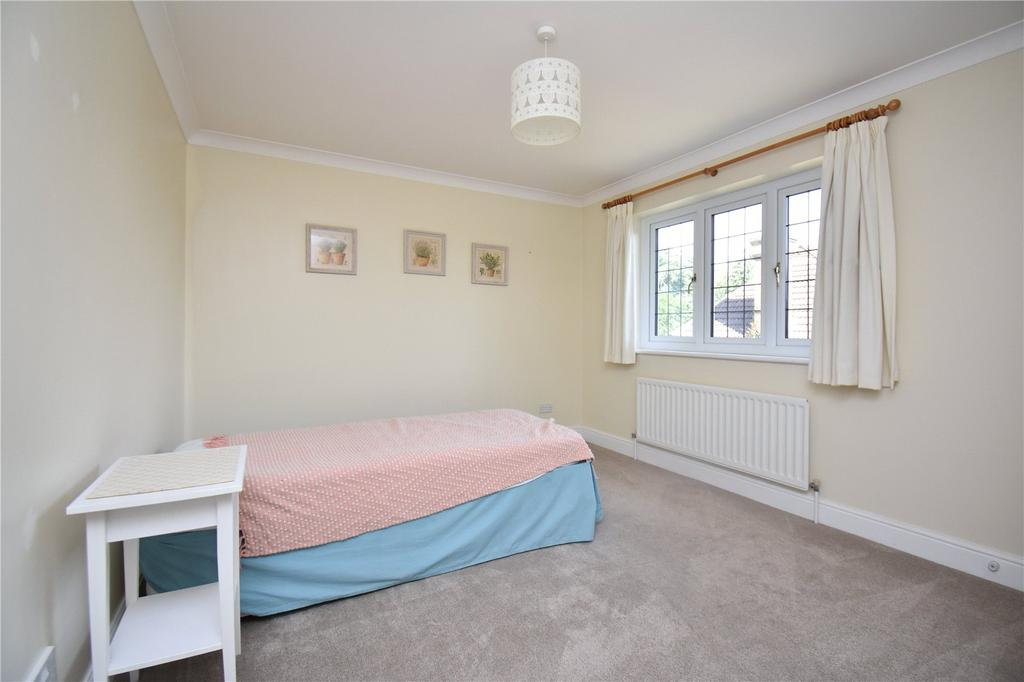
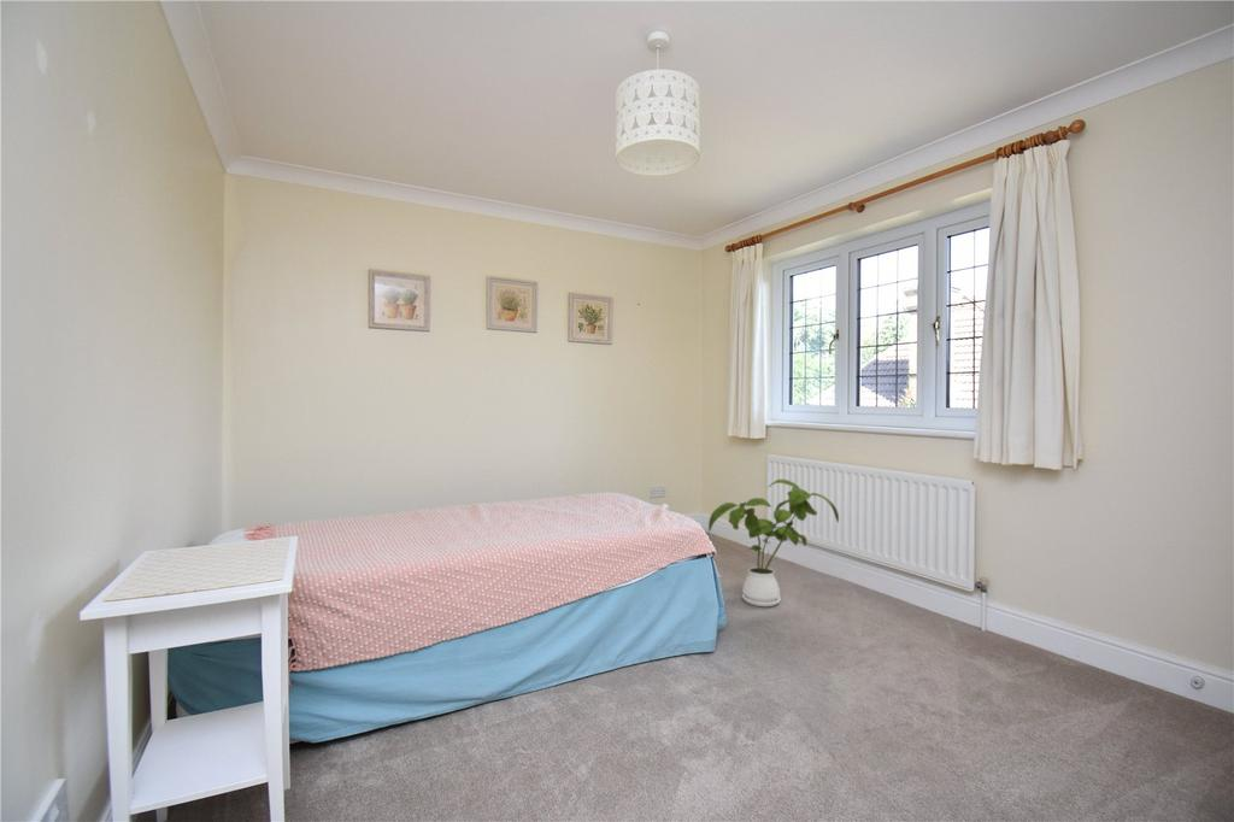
+ house plant [707,478,840,607]
